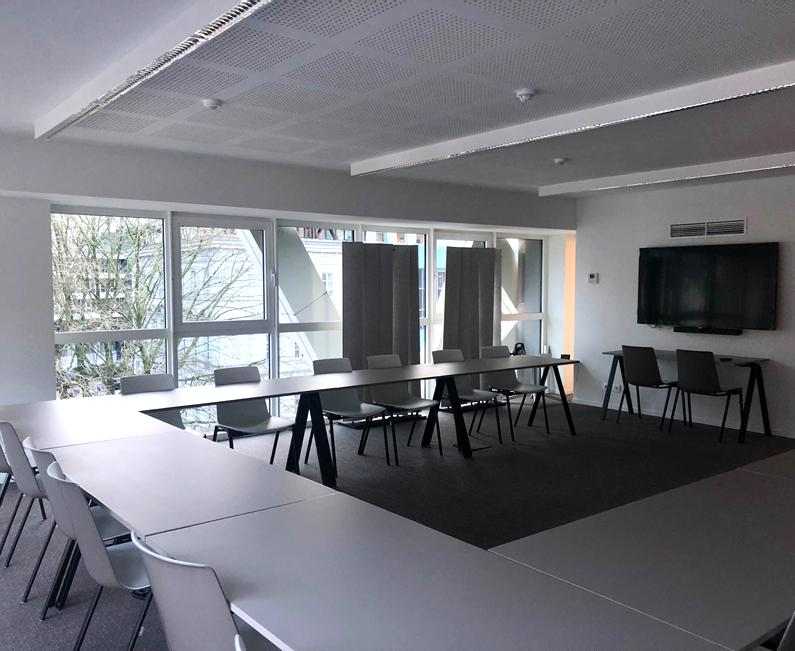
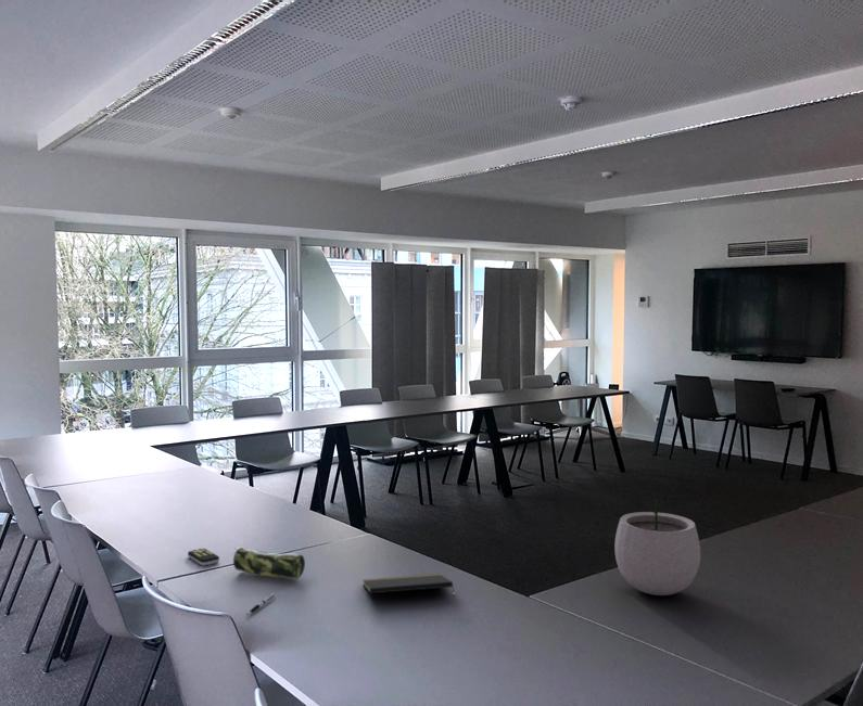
+ remote control [187,547,220,566]
+ plant pot [613,489,701,596]
+ pen [245,592,276,616]
+ pencil case [232,547,306,580]
+ notepad [361,573,456,599]
